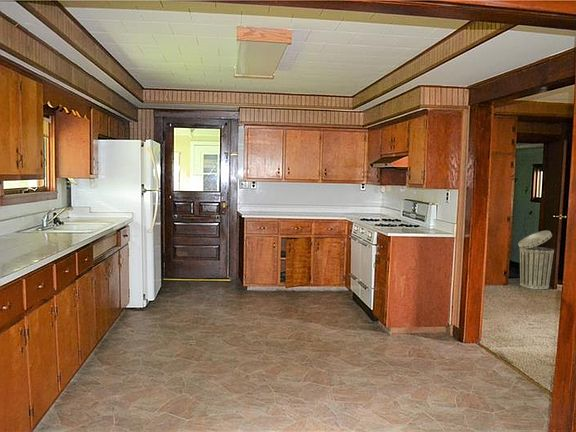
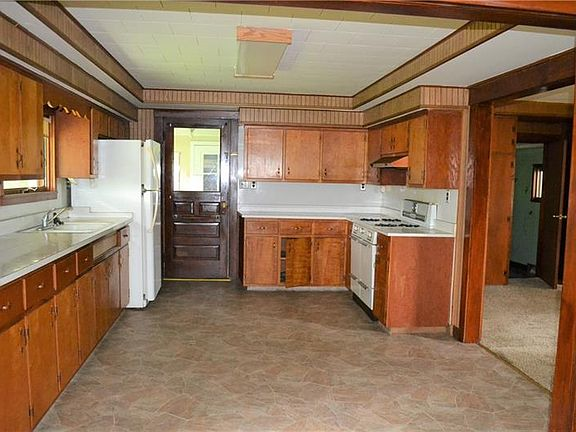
- trash can [517,230,555,290]
